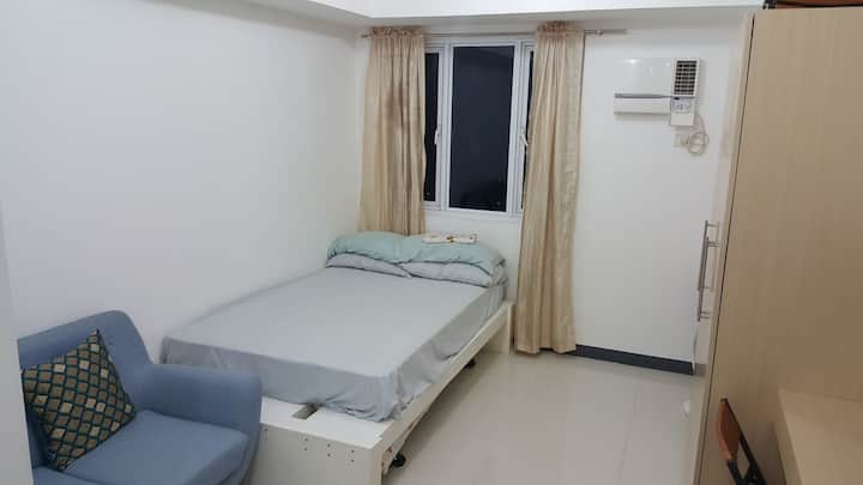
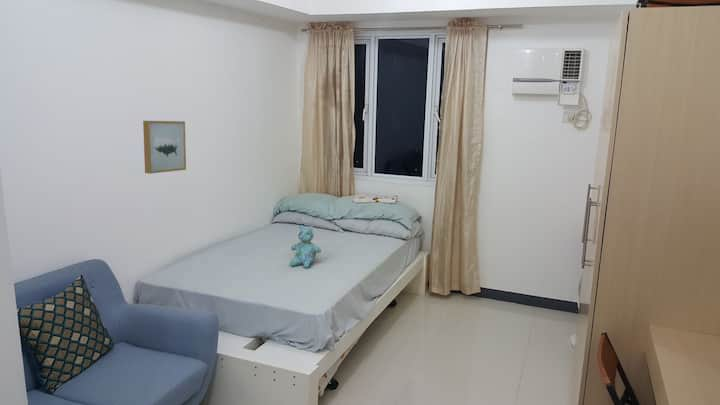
+ wall art [142,120,187,175]
+ stuffed bear [289,224,322,269]
